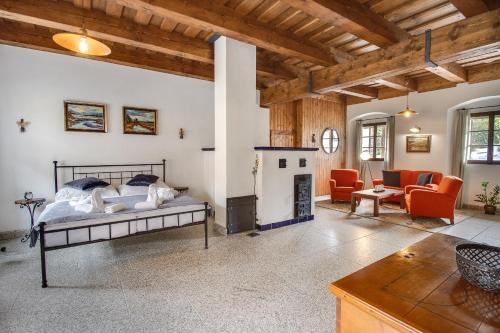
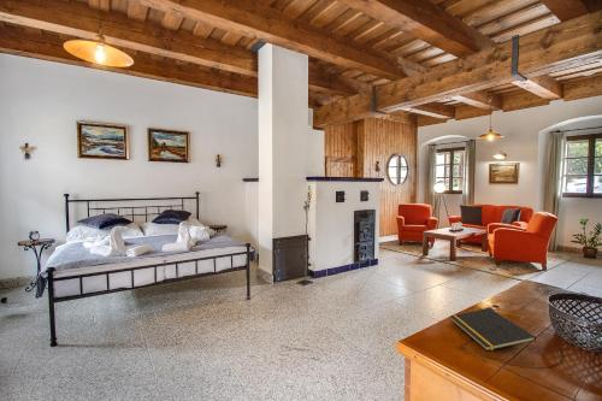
+ notepad [449,307,537,352]
